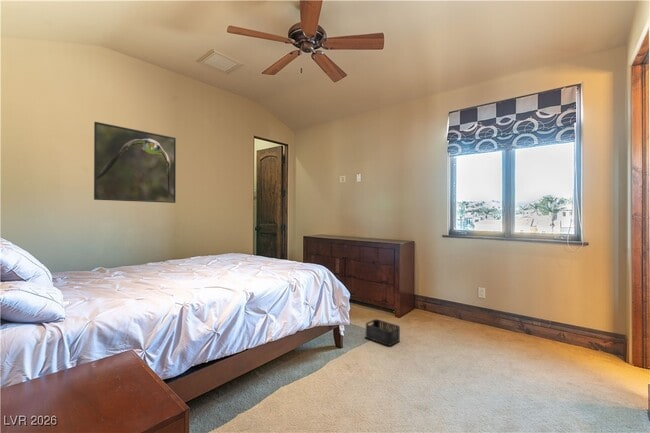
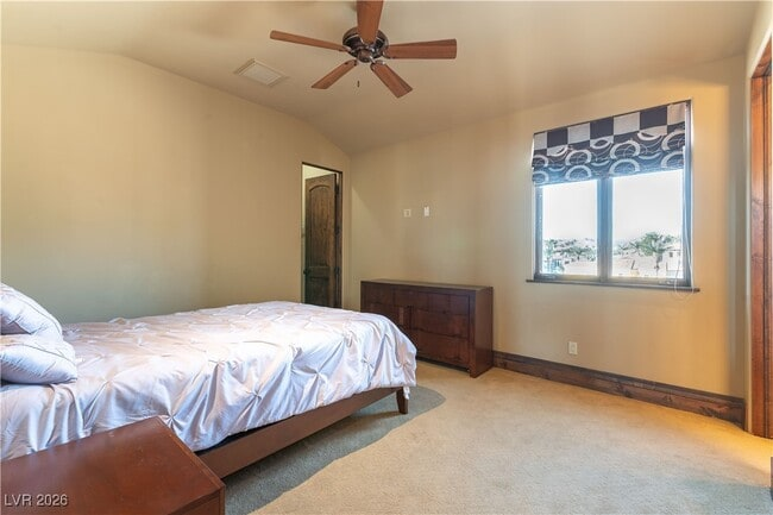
- storage bin [365,318,401,347]
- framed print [93,121,177,204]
